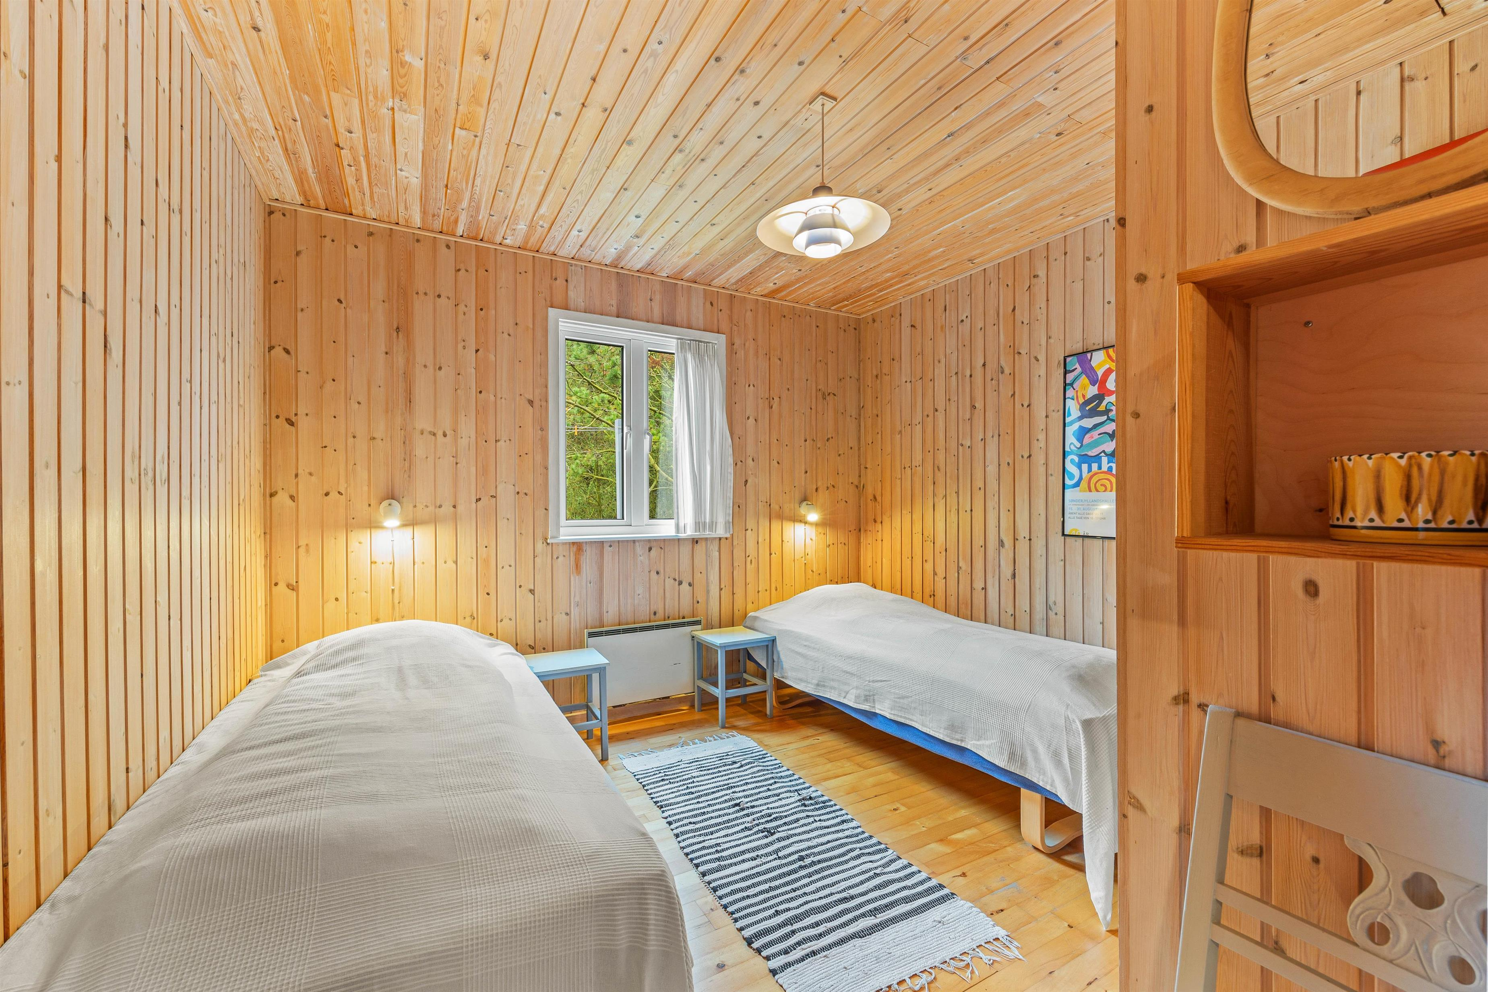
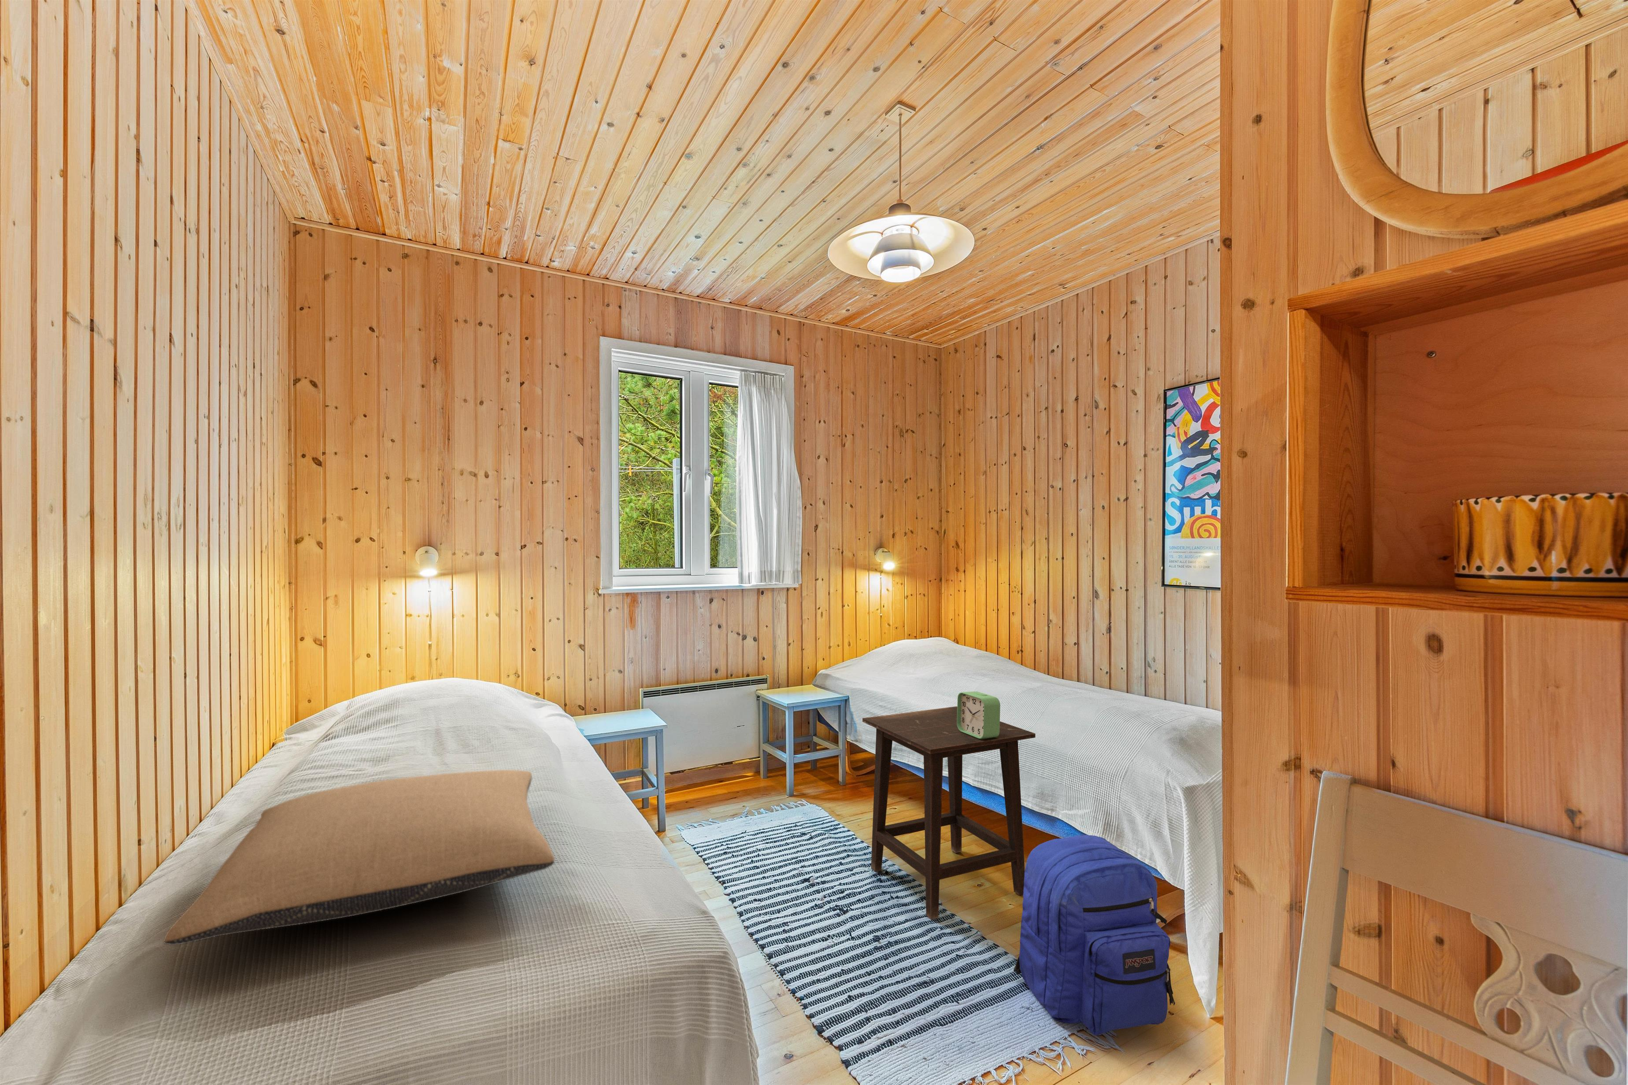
+ alarm clock [957,691,1001,740]
+ side table [862,706,1036,920]
+ backpack [1013,834,1176,1037]
+ pillow [164,769,555,946]
